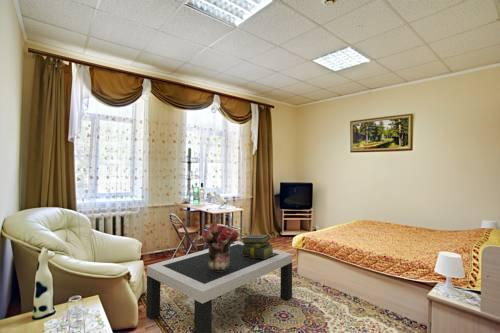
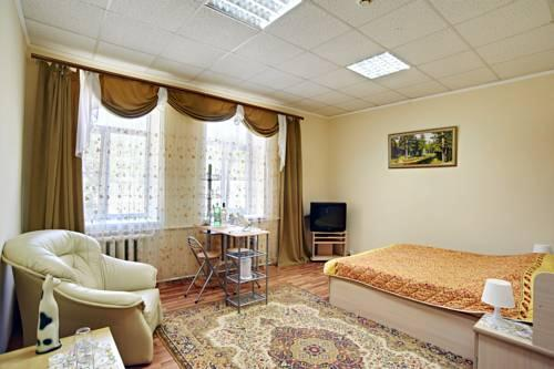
- coffee table [145,240,293,333]
- stack of books [241,234,274,259]
- bouquet [201,221,240,272]
